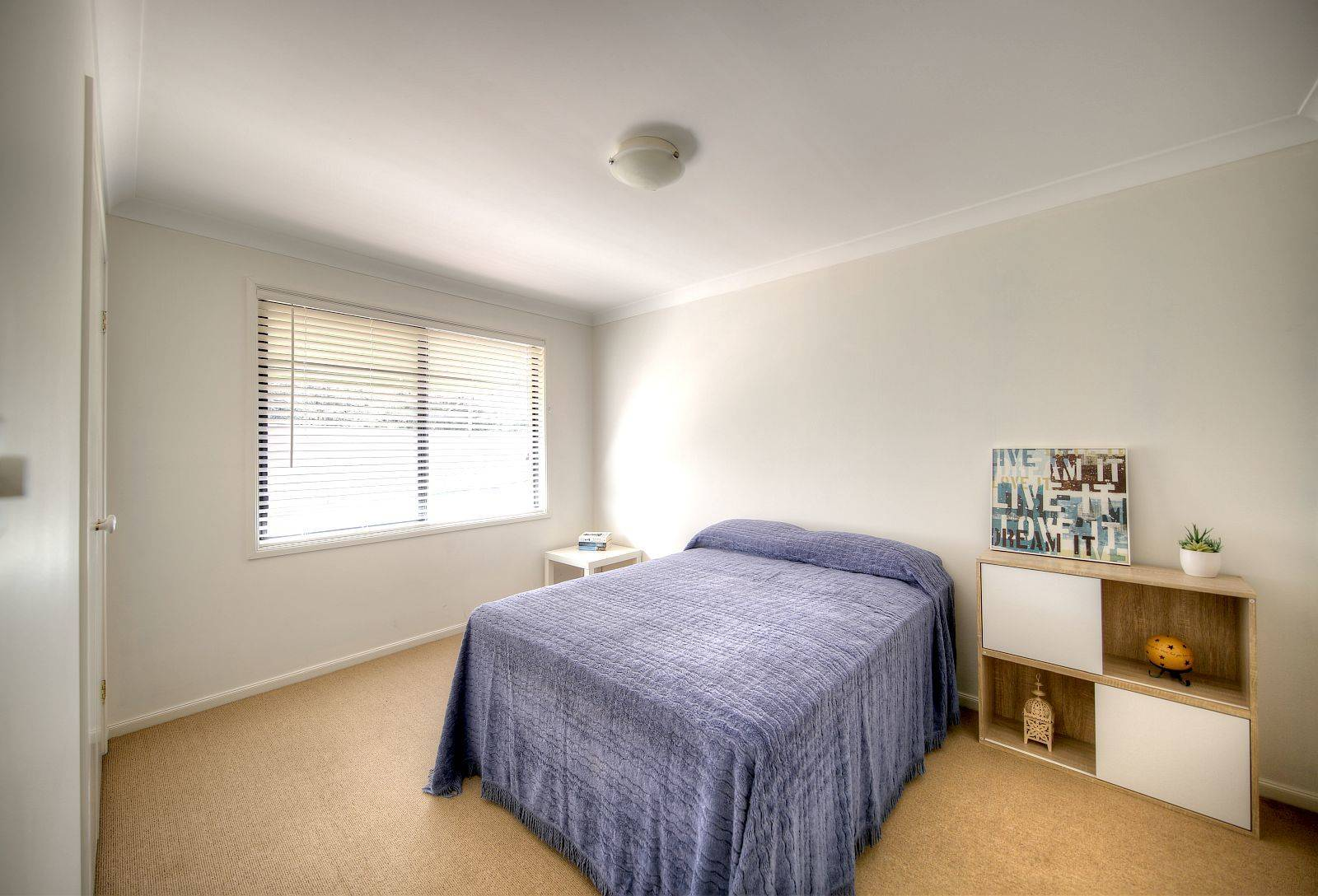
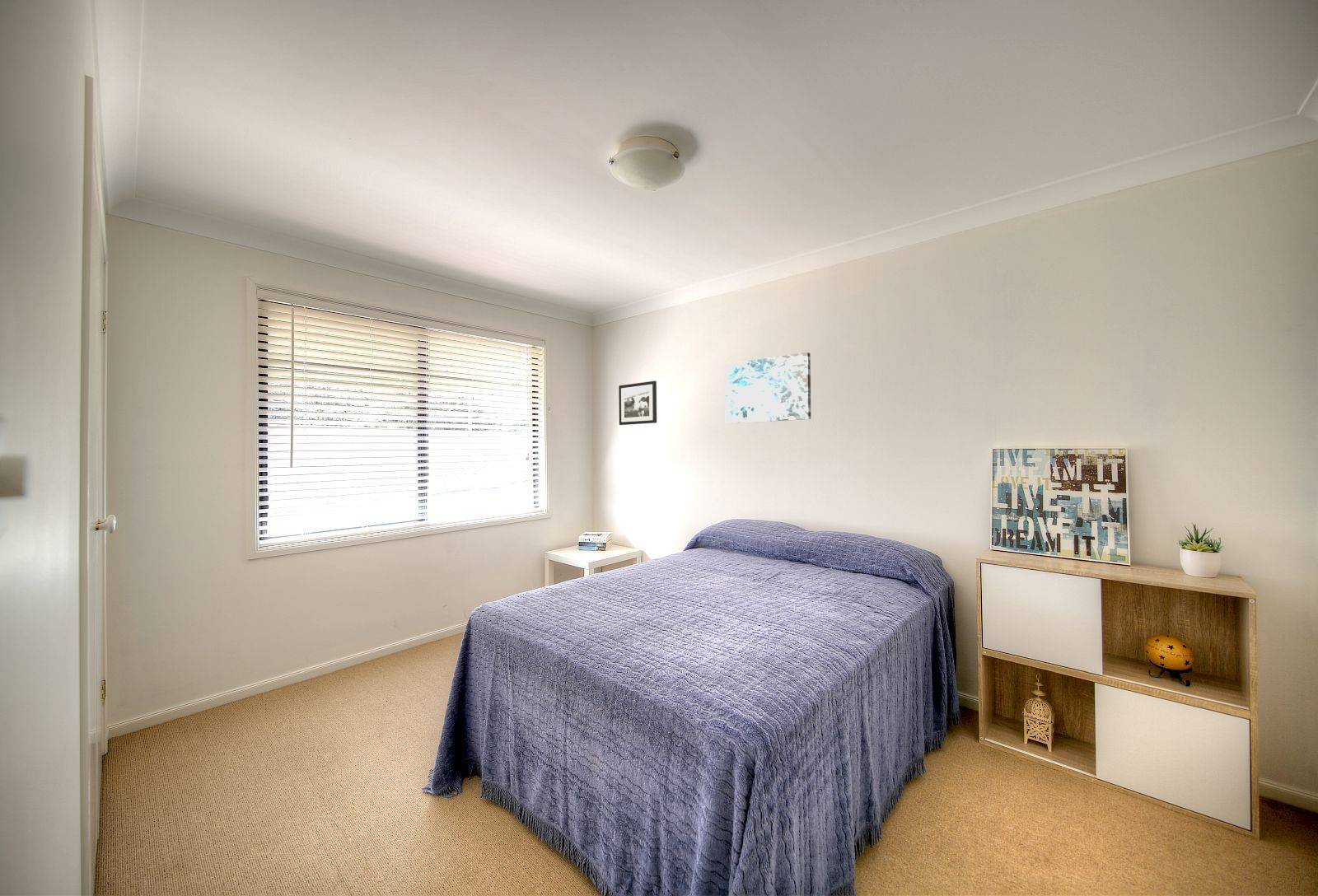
+ wall art [724,352,811,424]
+ picture frame [618,380,657,426]
